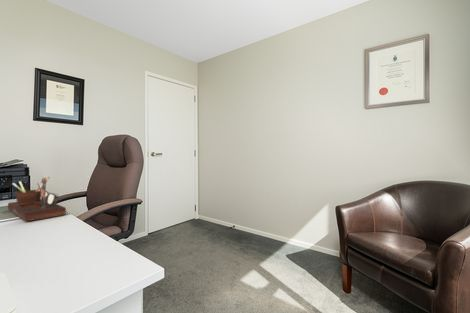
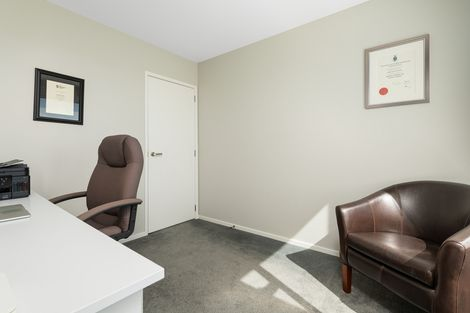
- desk organizer [7,176,67,223]
